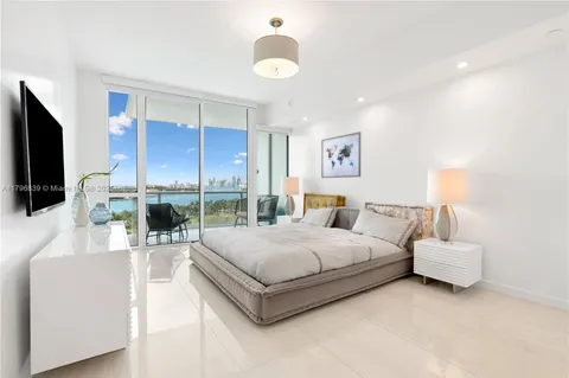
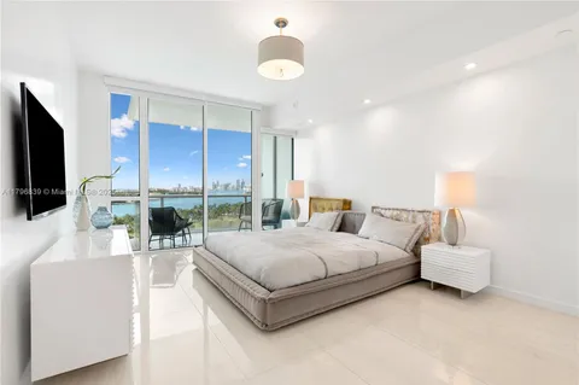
- wall art [320,130,362,179]
